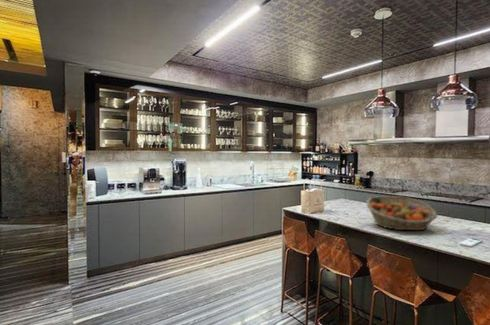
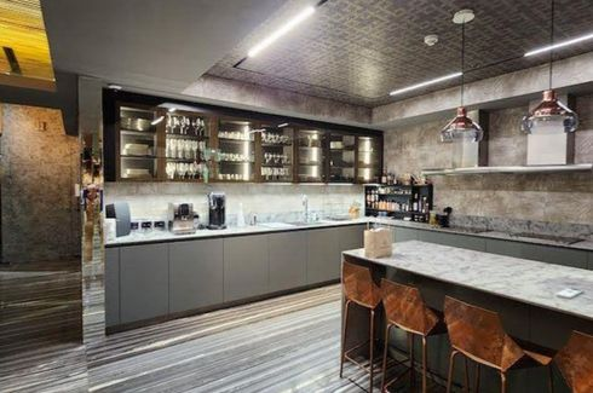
- fruit basket [365,195,438,231]
